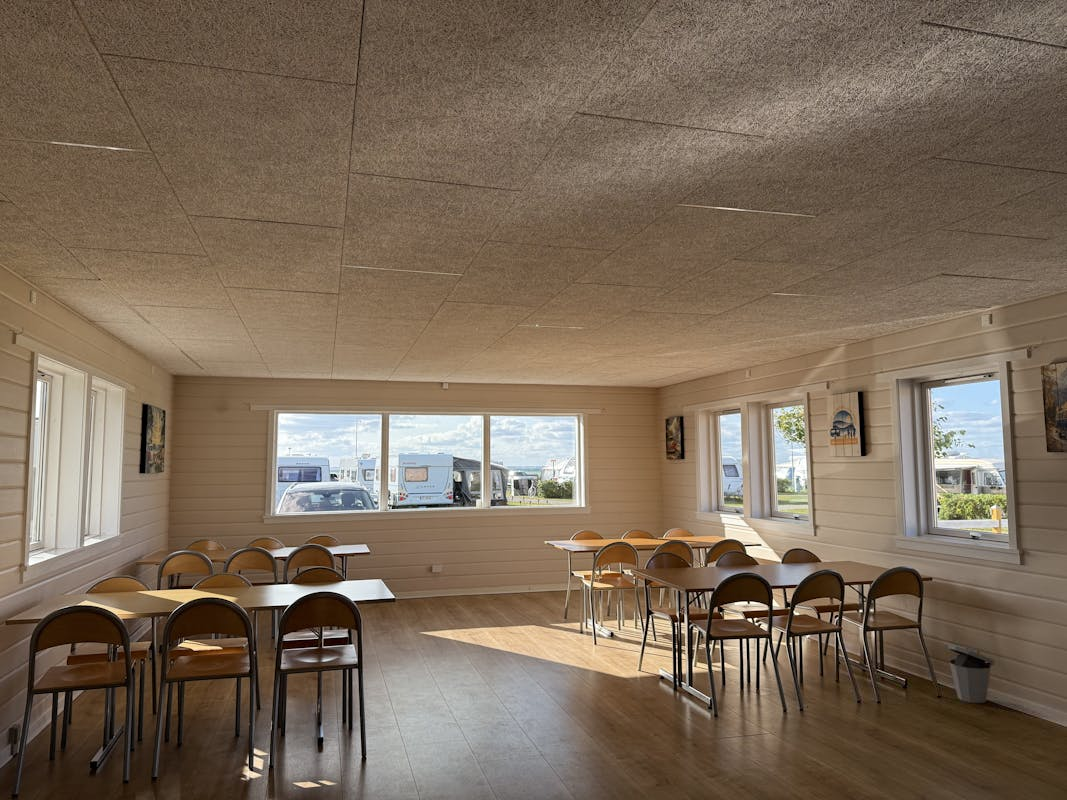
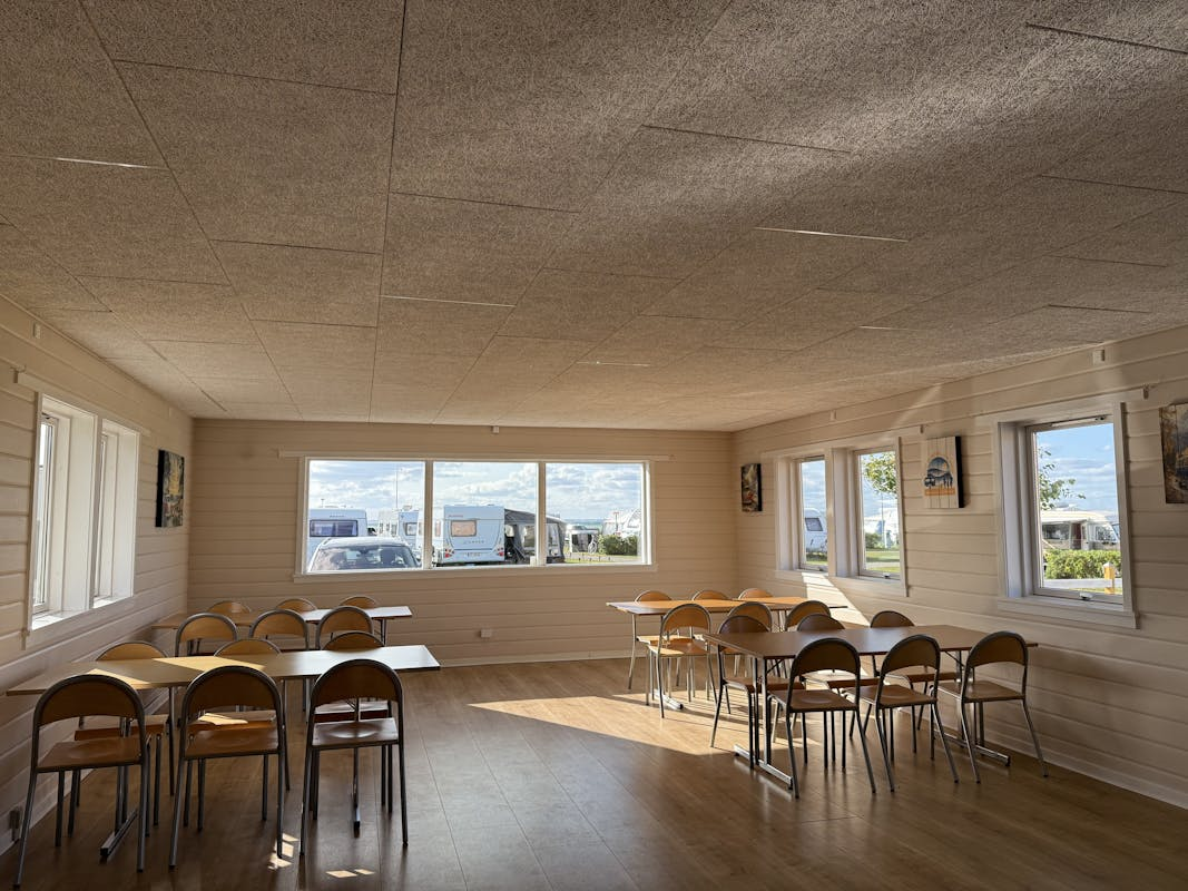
- trash can [948,644,996,704]
